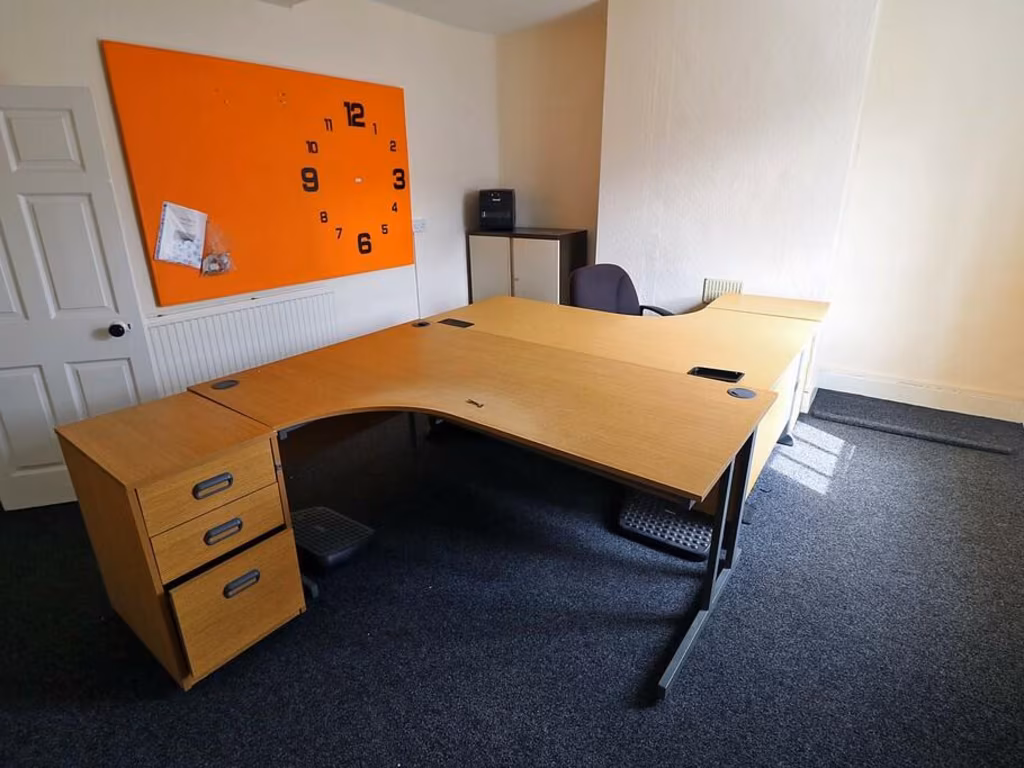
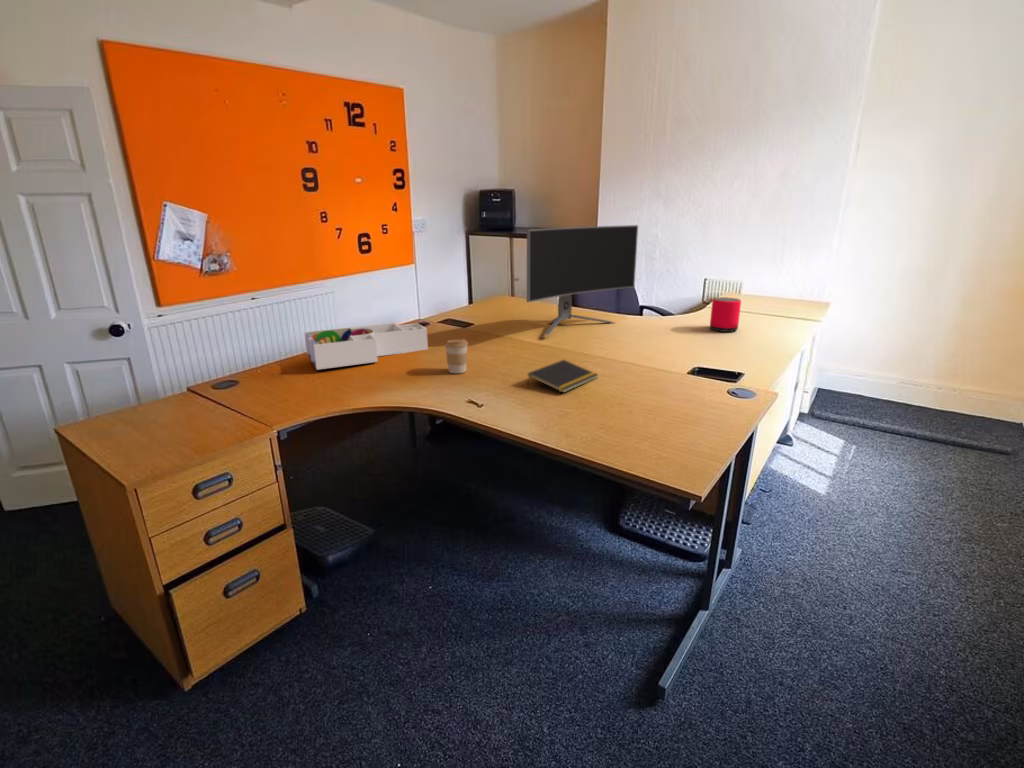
+ desk organizer [303,322,429,371]
+ notepad [526,359,599,394]
+ speaker [709,296,742,333]
+ coffee cup [444,338,469,374]
+ computer monitor [526,224,639,339]
